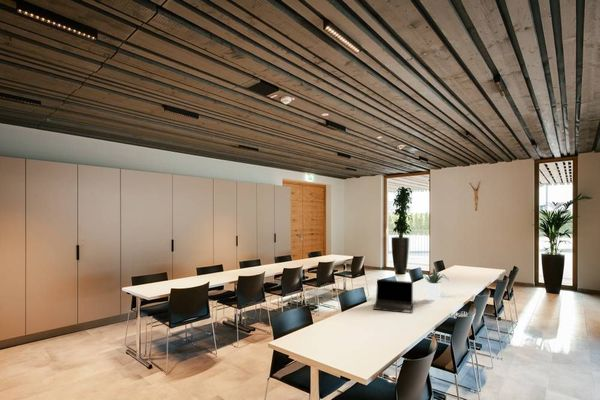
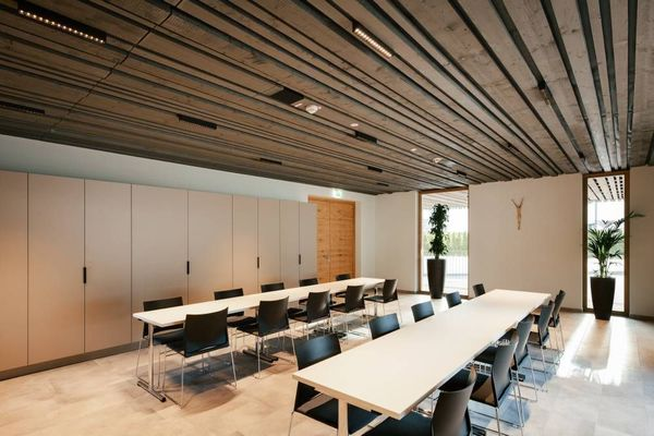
- potted plant [415,268,448,301]
- laptop computer [372,278,414,314]
